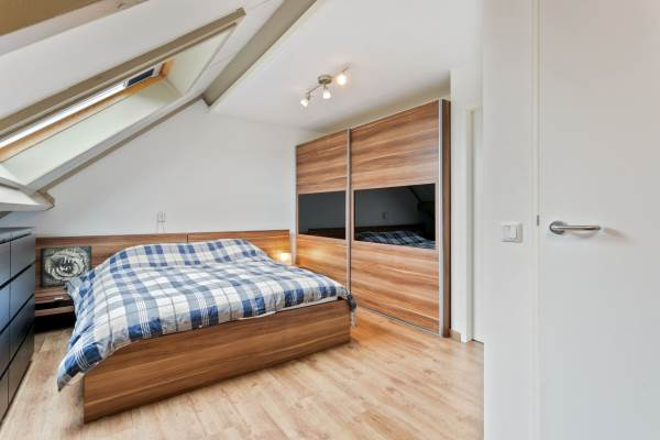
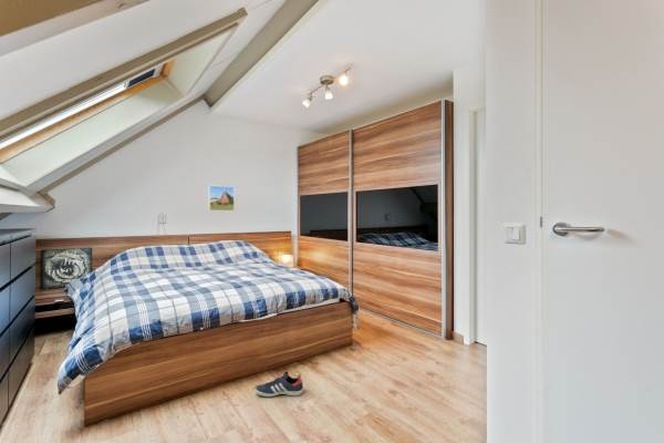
+ sneaker [255,370,304,398]
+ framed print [207,184,236,212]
